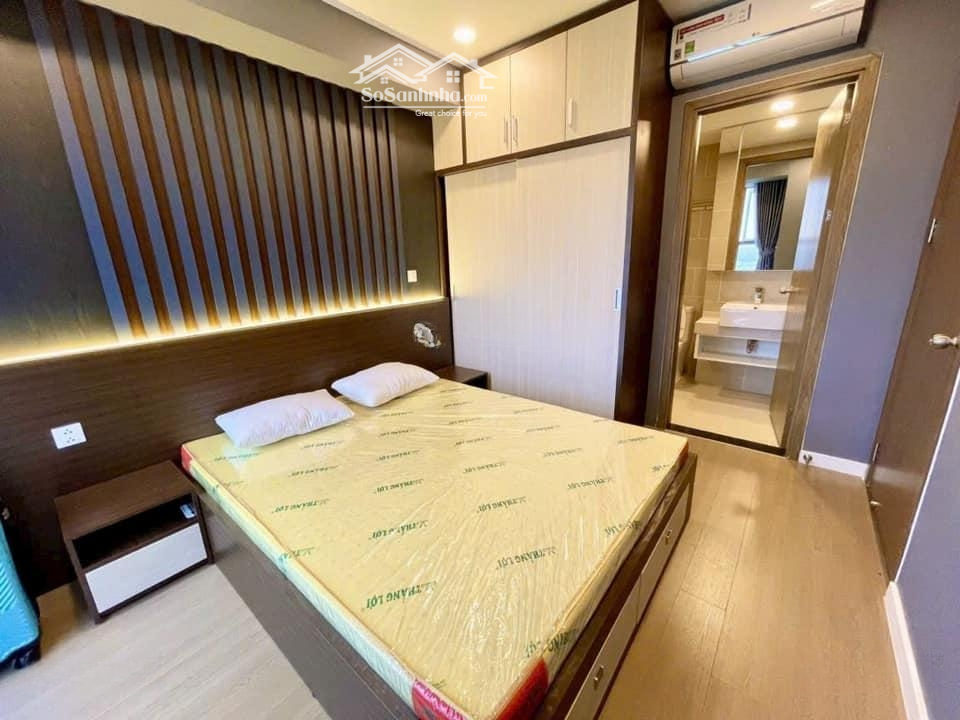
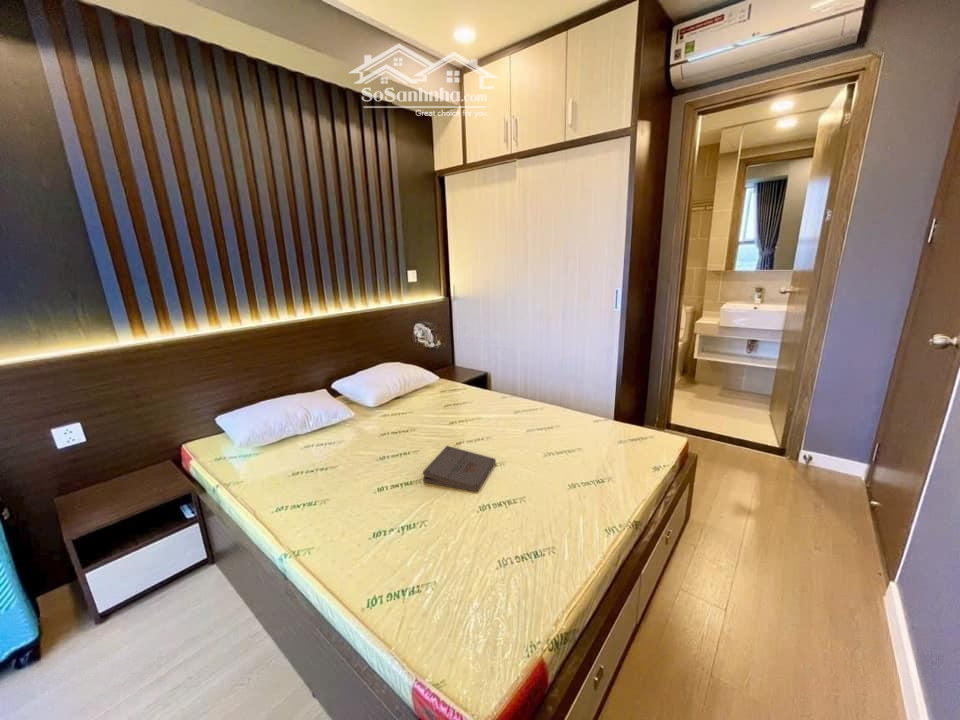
+ pizza box [422,445,497,493]
